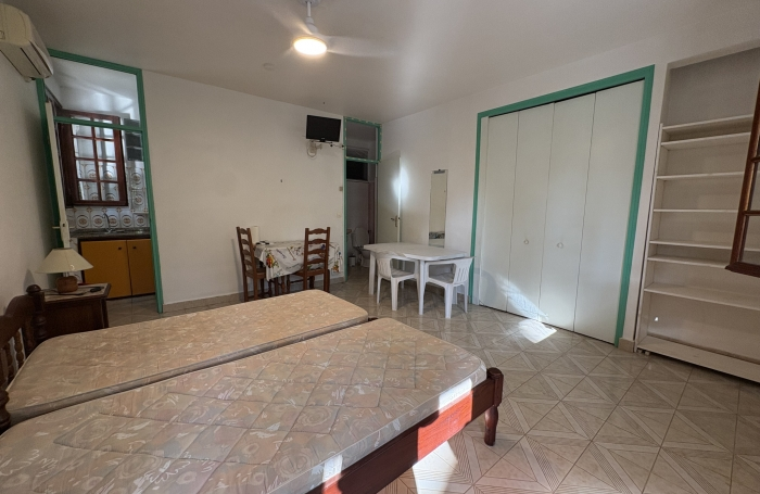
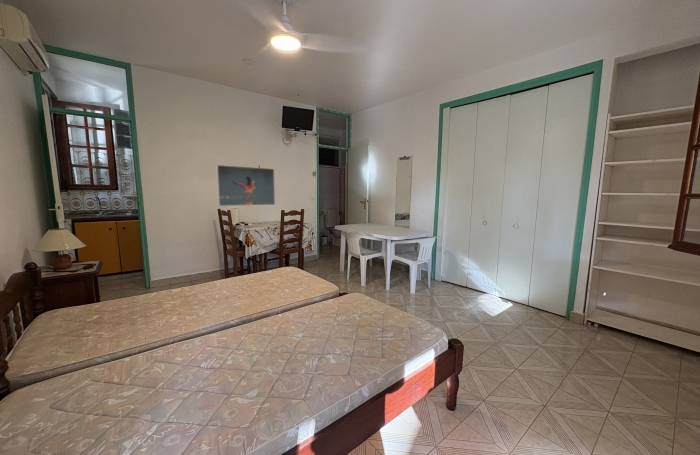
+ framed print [216,164,276,207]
